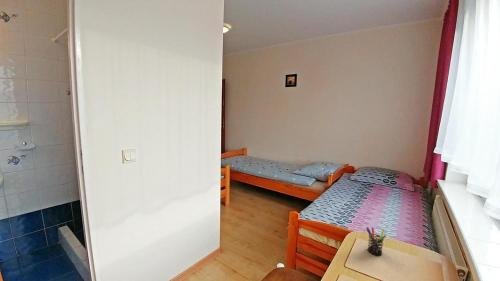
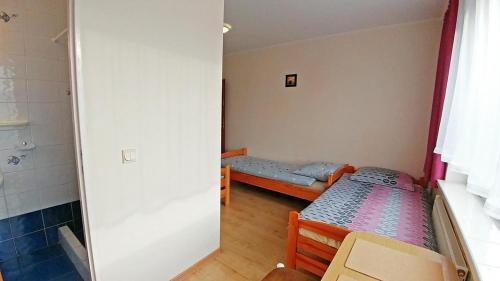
- pen holder [365,226,387,256]
